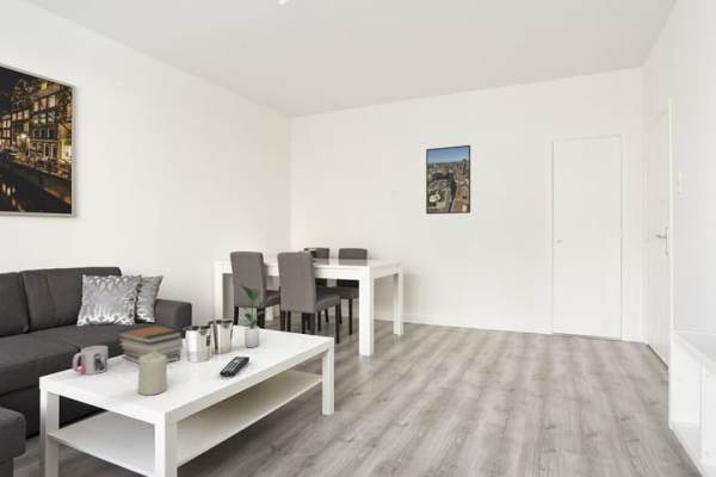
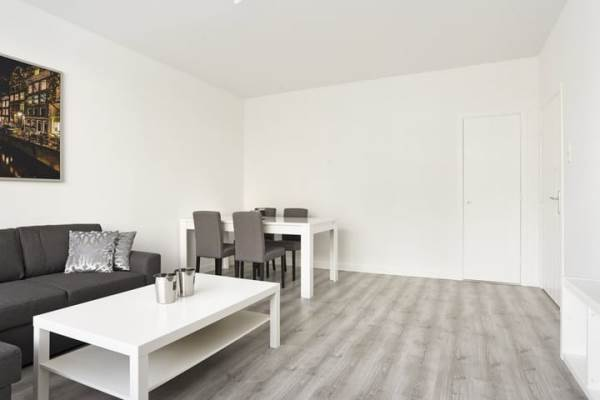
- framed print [425,144,471,215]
- remote control [218,355,251,377]
- potted plant [233,284,267,348]
- mug [72,345,109,376]
- book stack [116,324,184,365]
- candle [137,352,168,396]
